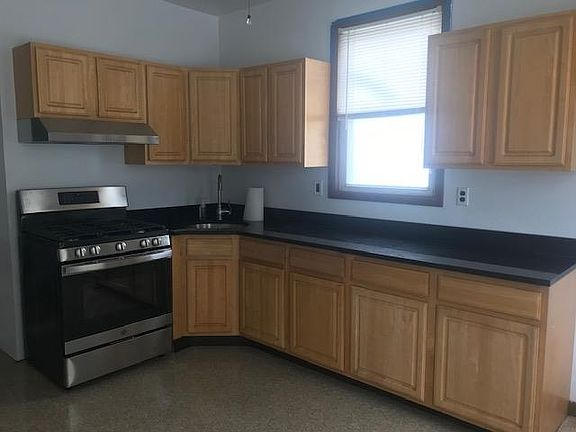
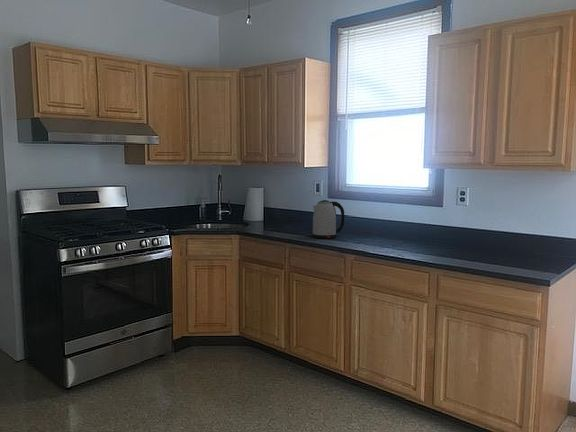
+ kettle [312,199,345,239]
